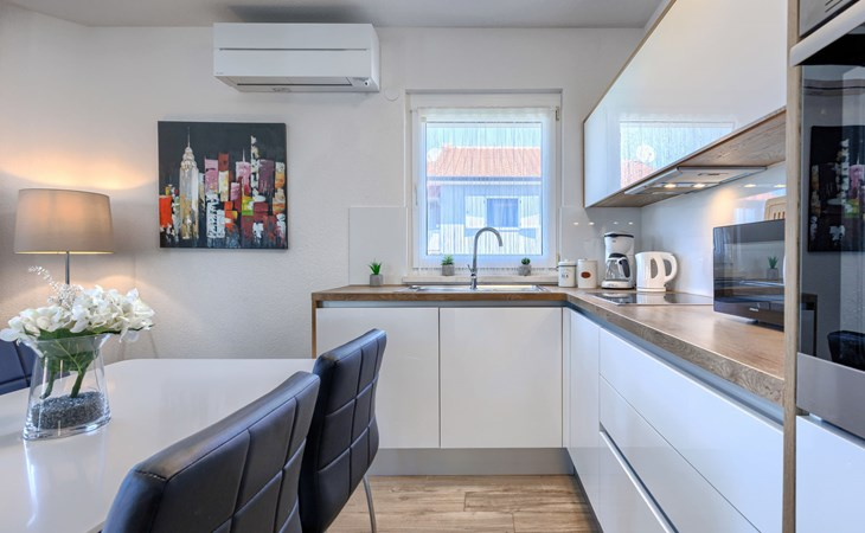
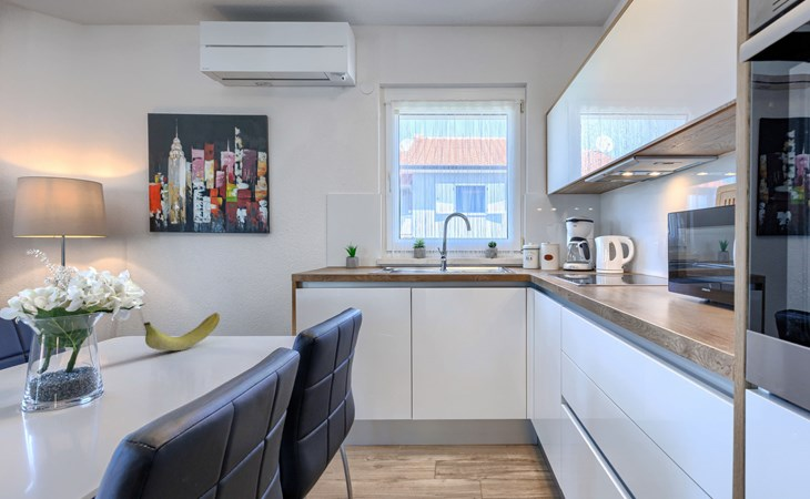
+ fruit [143,312,221,352]
